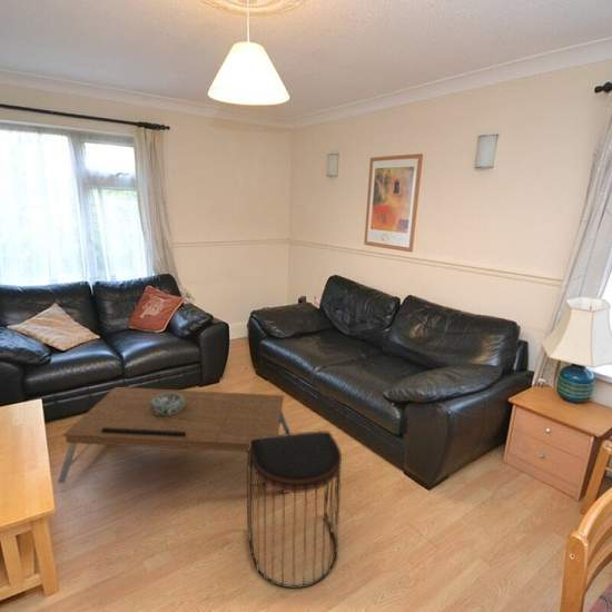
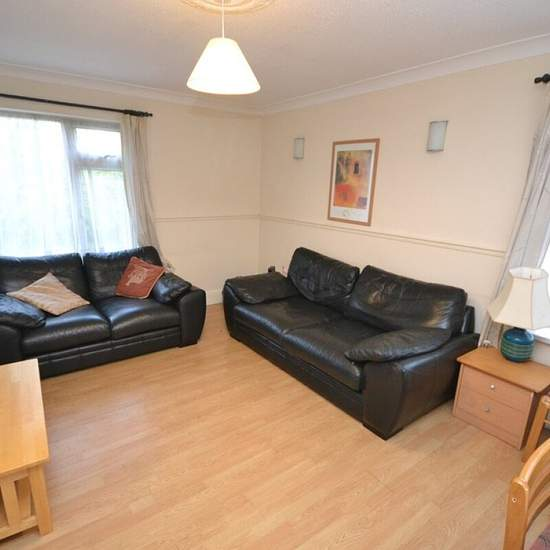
- stool [246,431,343,590]
- decorative bowl [150,393,185,415]
- coffee table [57,386,292,495]
